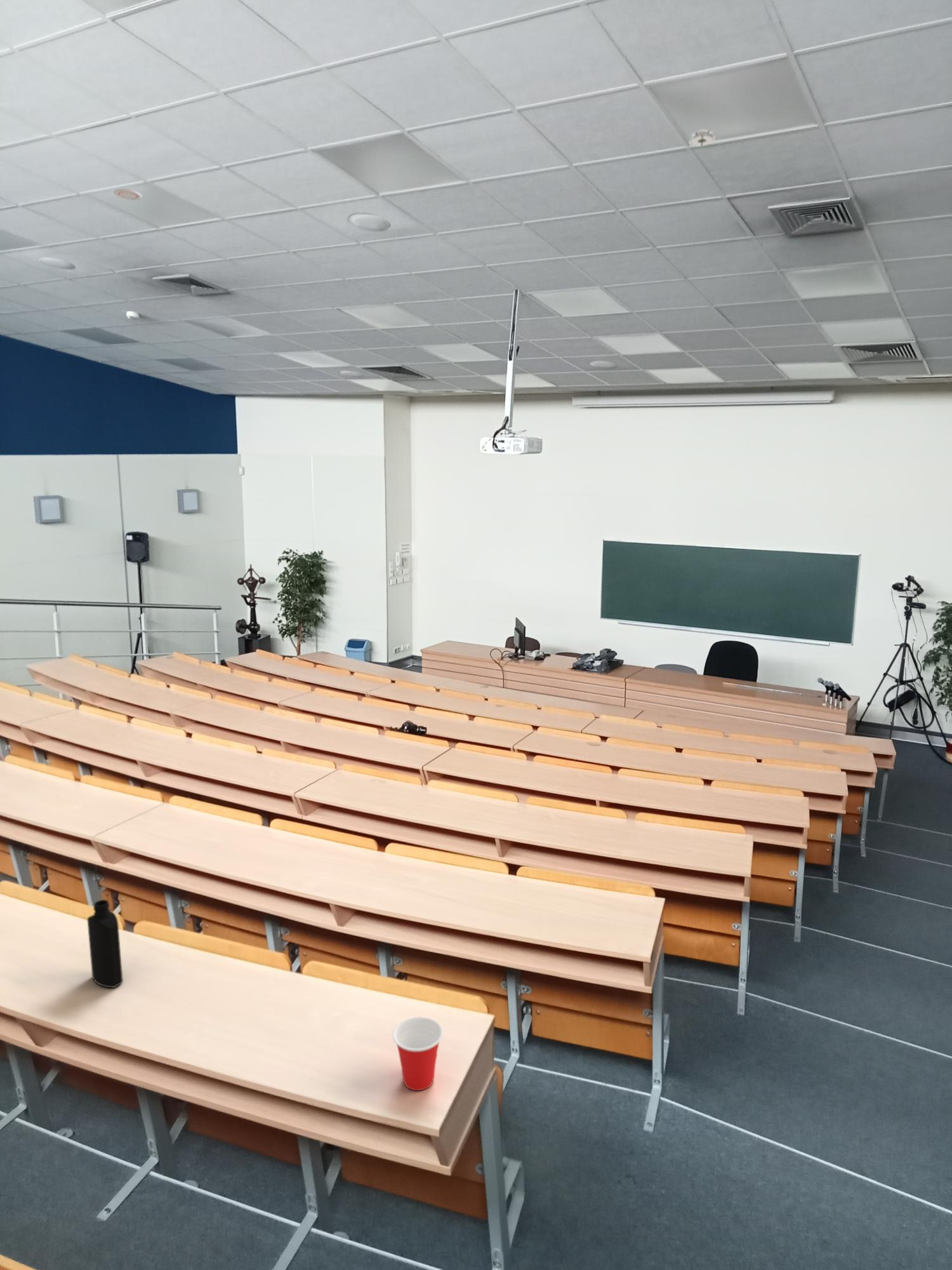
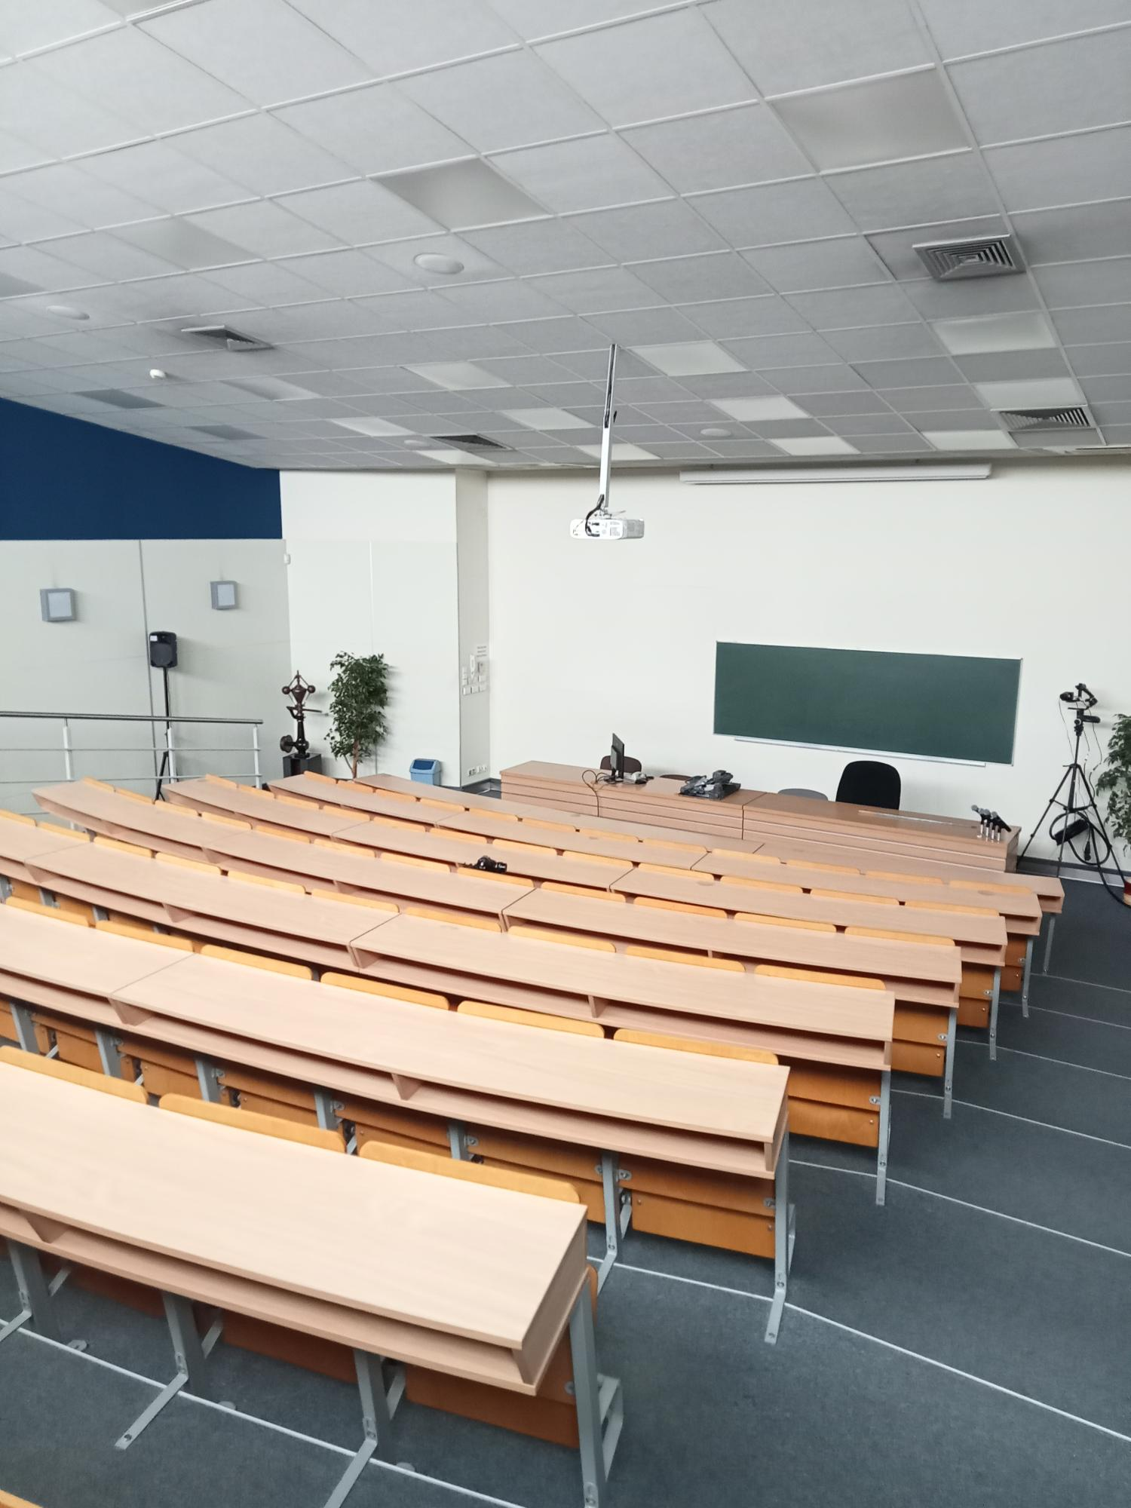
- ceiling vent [113,188,143,201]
- smoke detector [687,128,716,149]
- cup [392,1016,444,1091]
- bottle [86,899,123,988]
